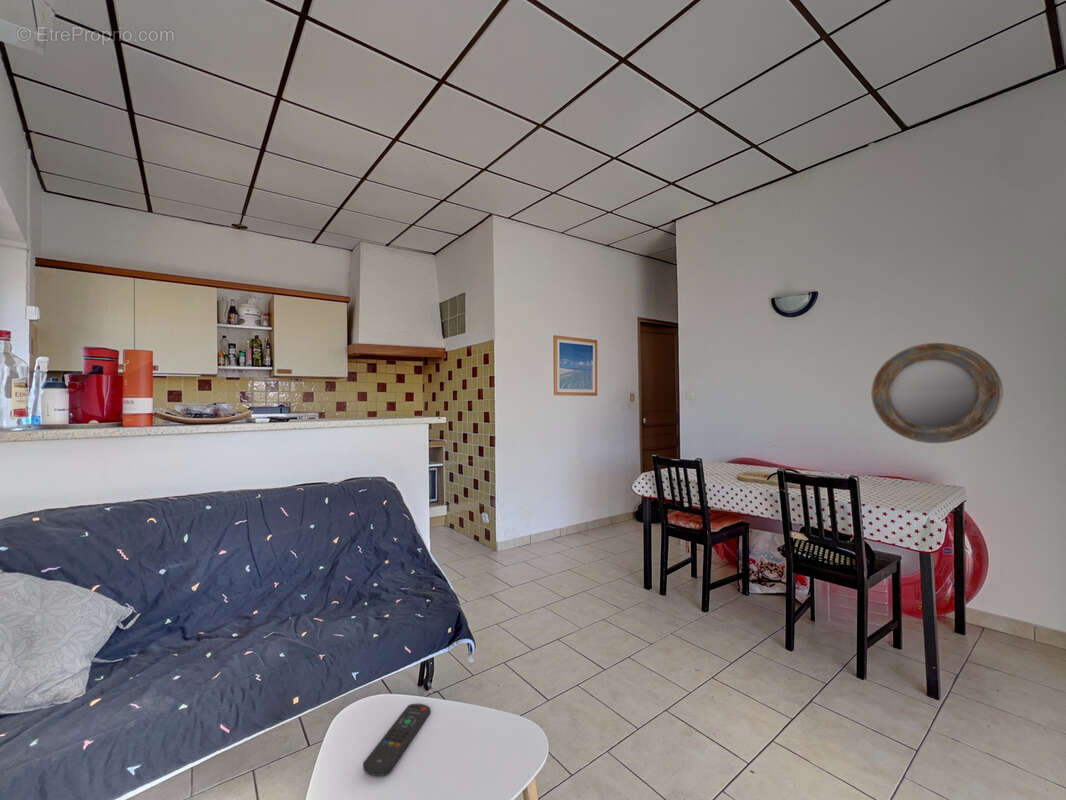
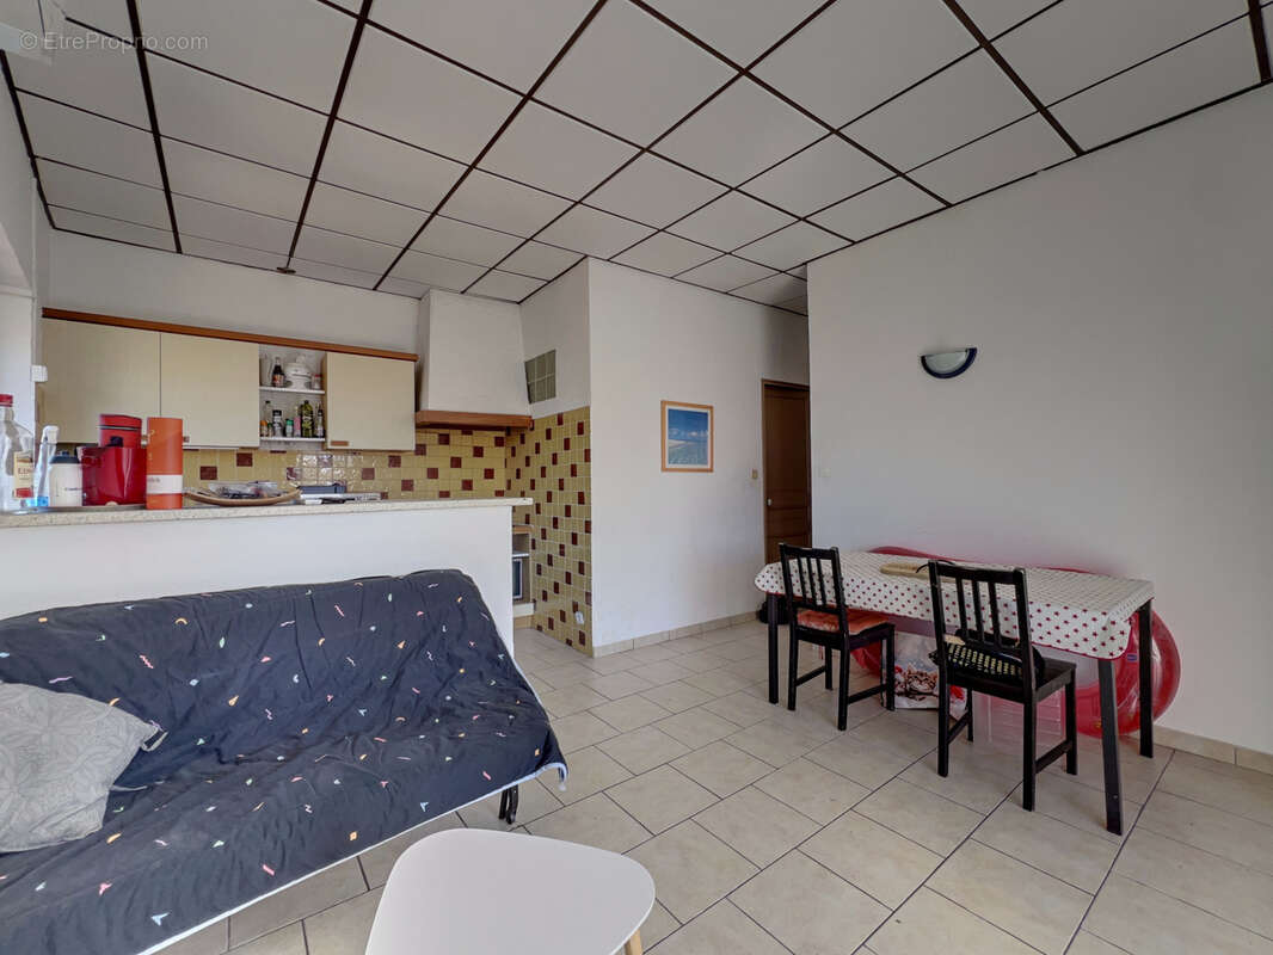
- home mirror [870,342,1004,444]
- remote control [362,703,431,777]
